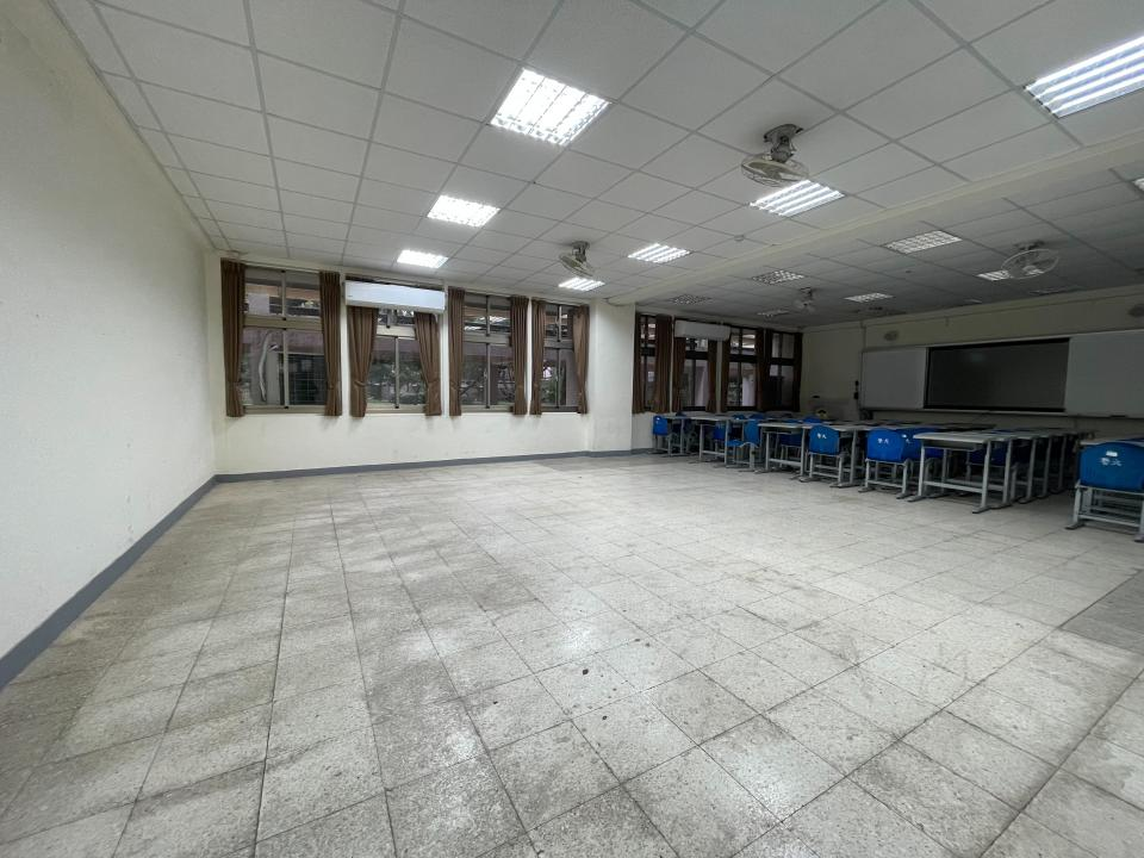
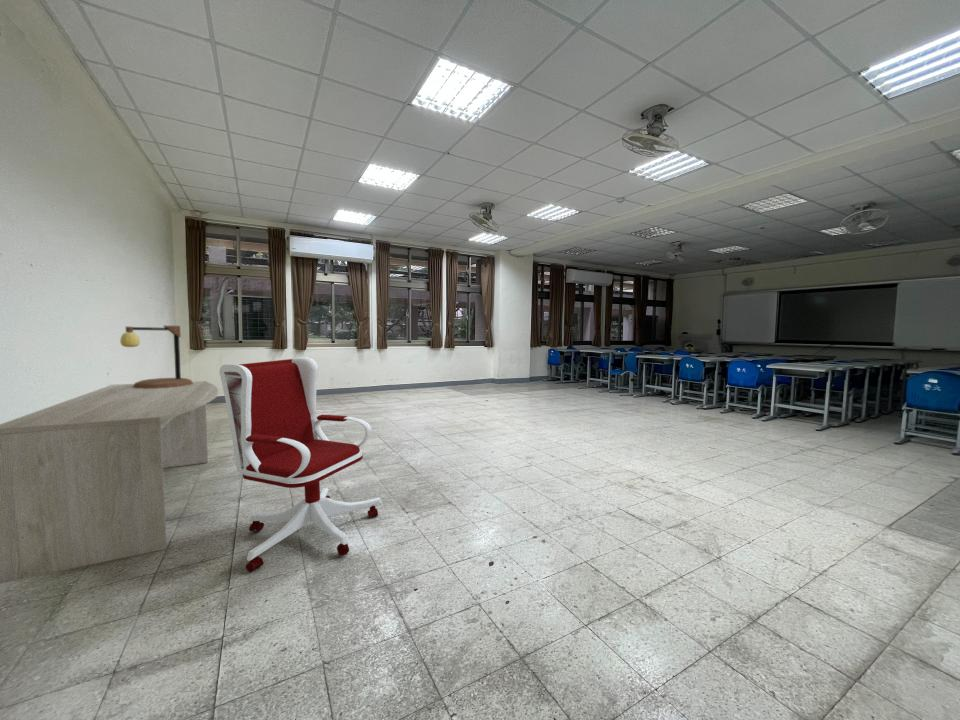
+ desk [0,380,219,585]
+ office chair [219,356,383,573]
+ table lamp [119,324,193,389]
